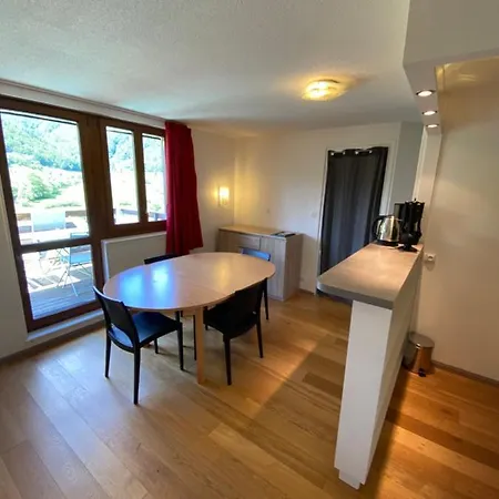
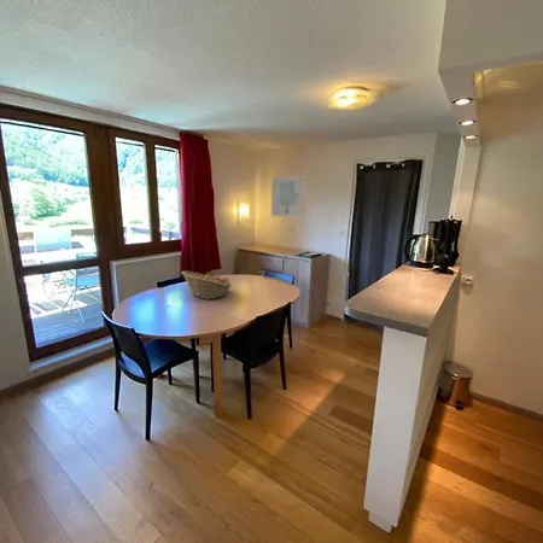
+ wall art [270,175,308,220]
+ fruit basket [180,270,233,300]
